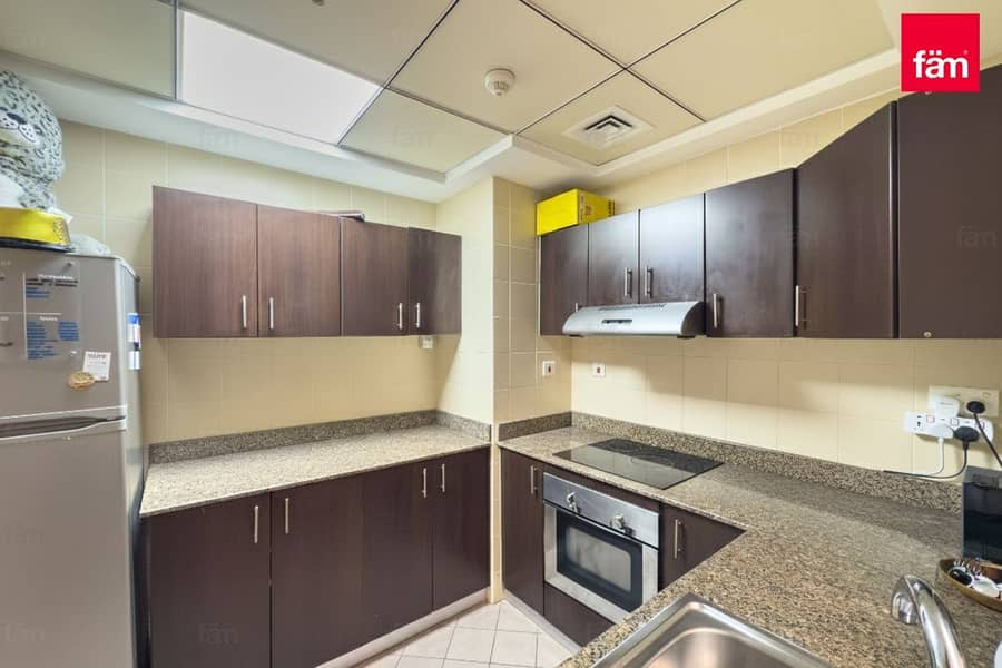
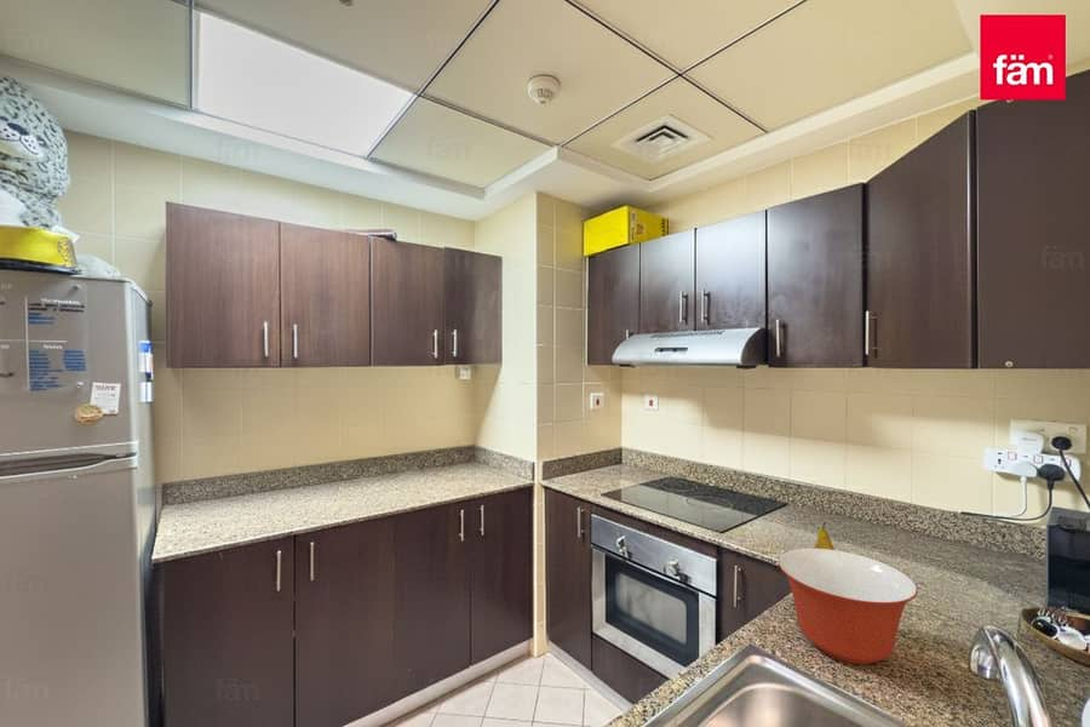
+ fruit [814,521,836,550]
+ mixing bowl [778,548,919,665]
